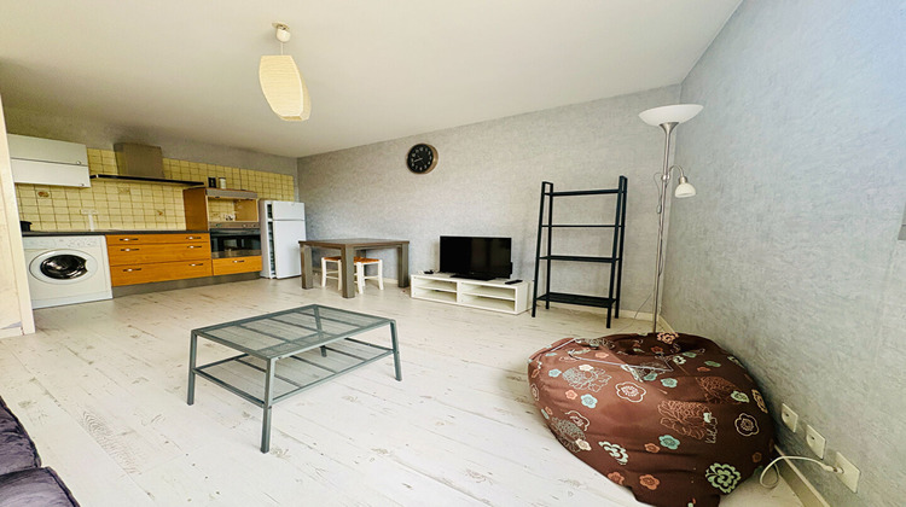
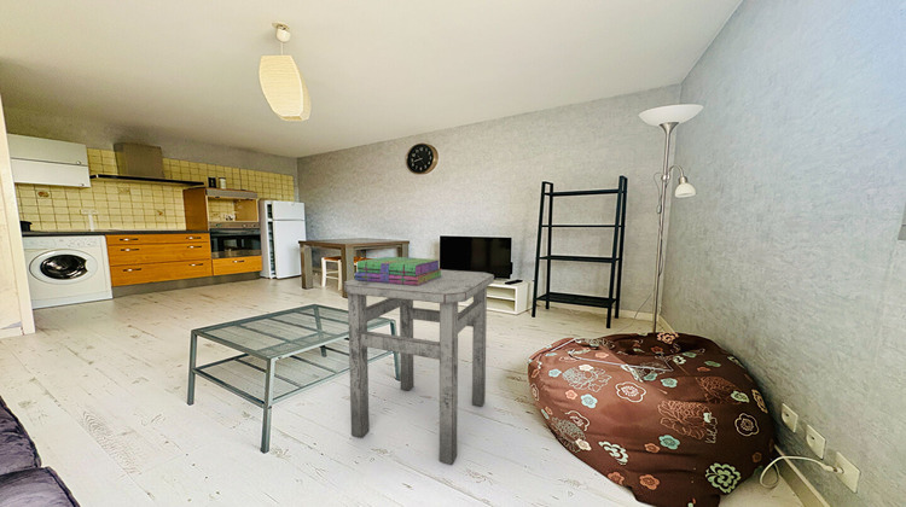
+ side table [343,269,495,466]
+ stack of books [353,256,443,285]
